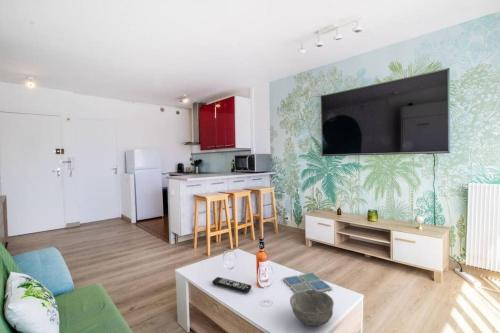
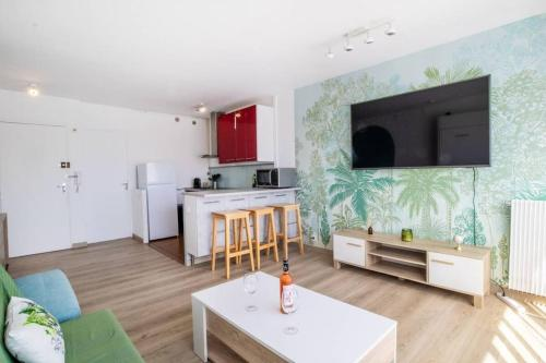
- drink coaster [282,272,333,293]
- bowl [289,289,335,327]
- remote control [211,276,252,294]
